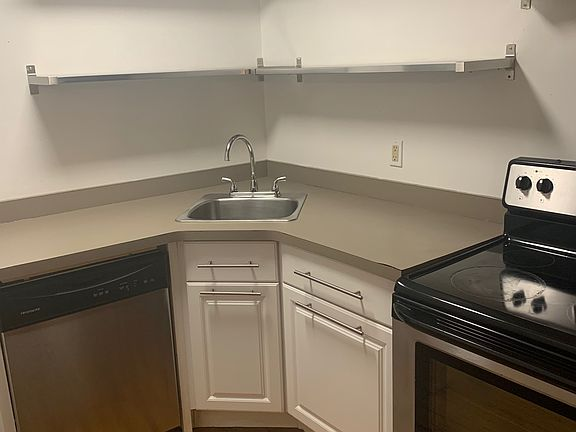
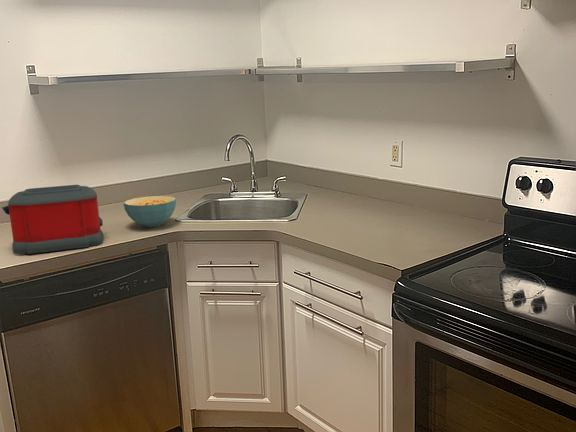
+ cereal bowl [123,195,177,228]
+ toaster [1,184,105,255]
